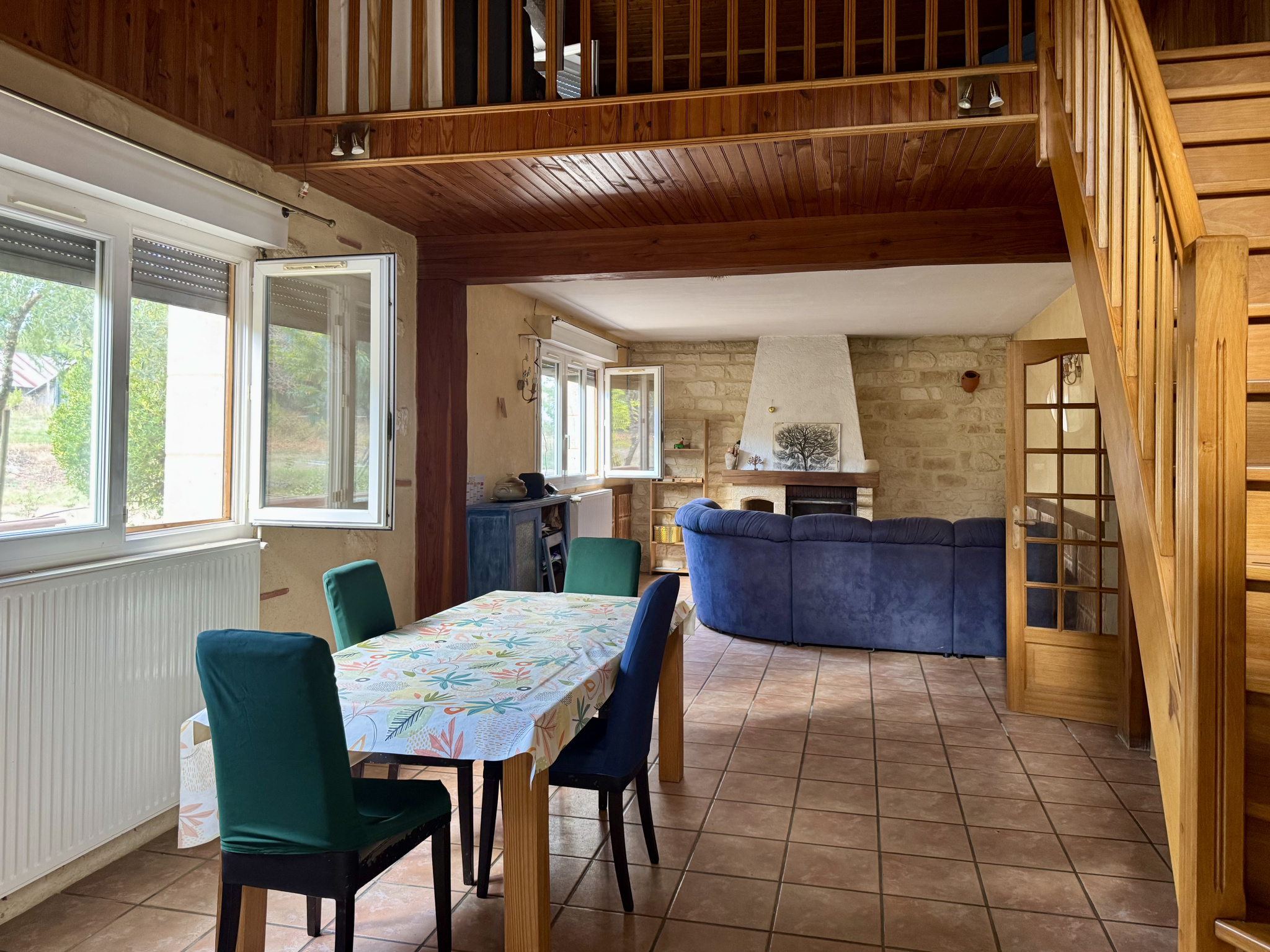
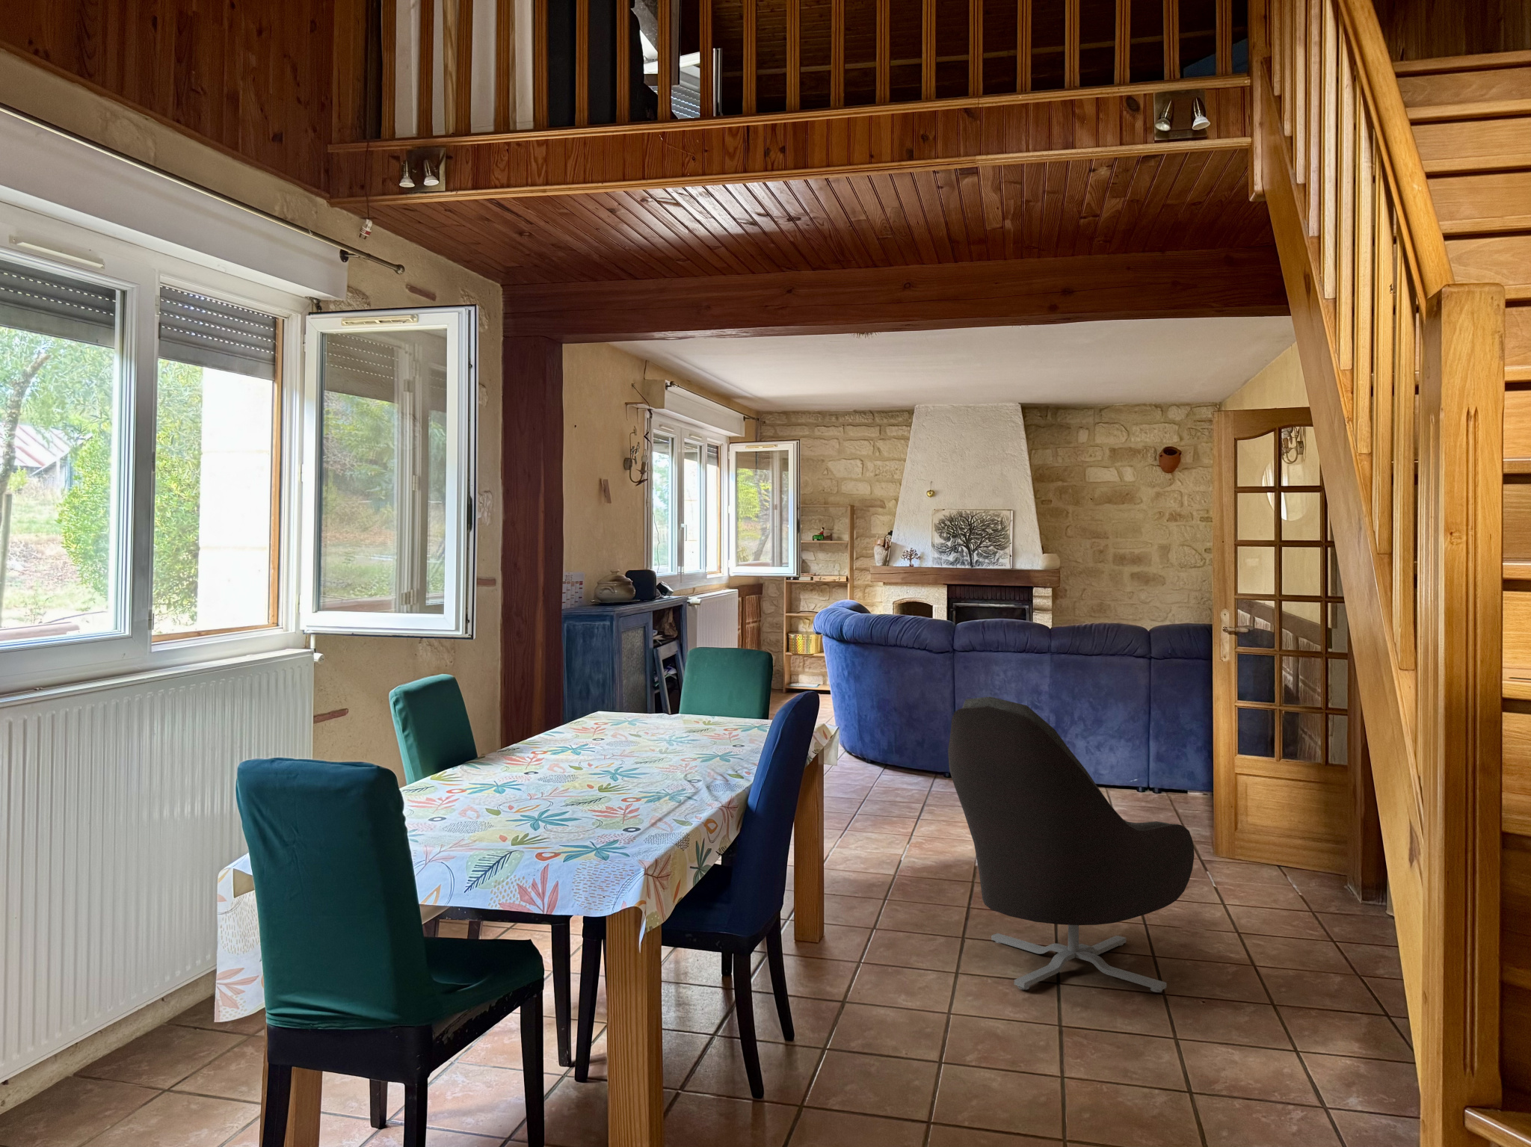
+ armchair [948,695,1195,993]
